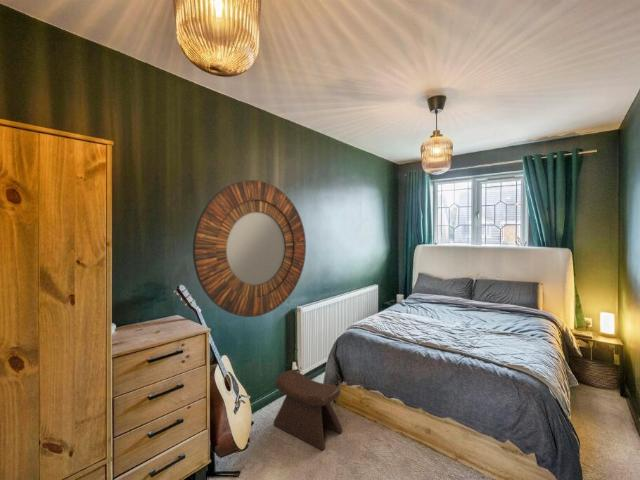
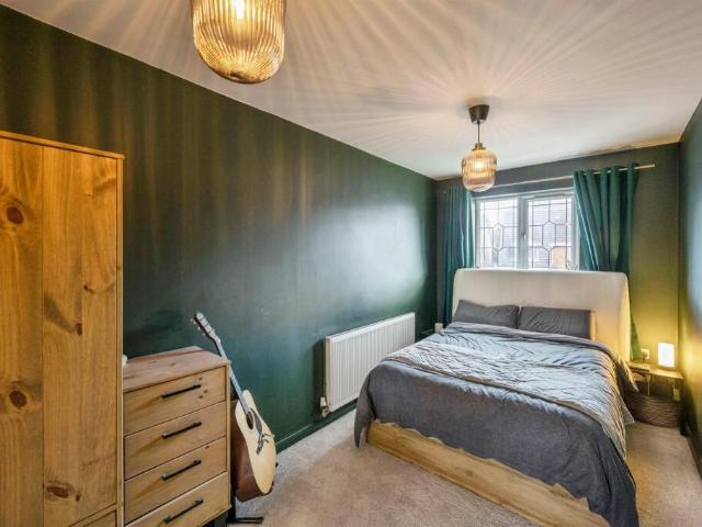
- stool [272,369,343,451]
- home mirror [192,179,307,318]
